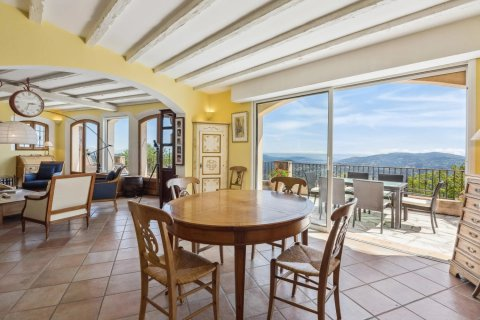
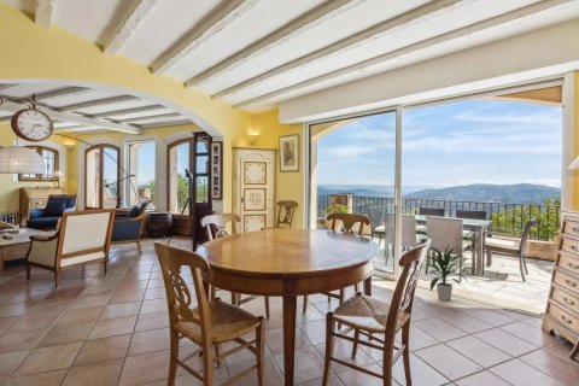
+ indoor plant [426,244,469,303]
